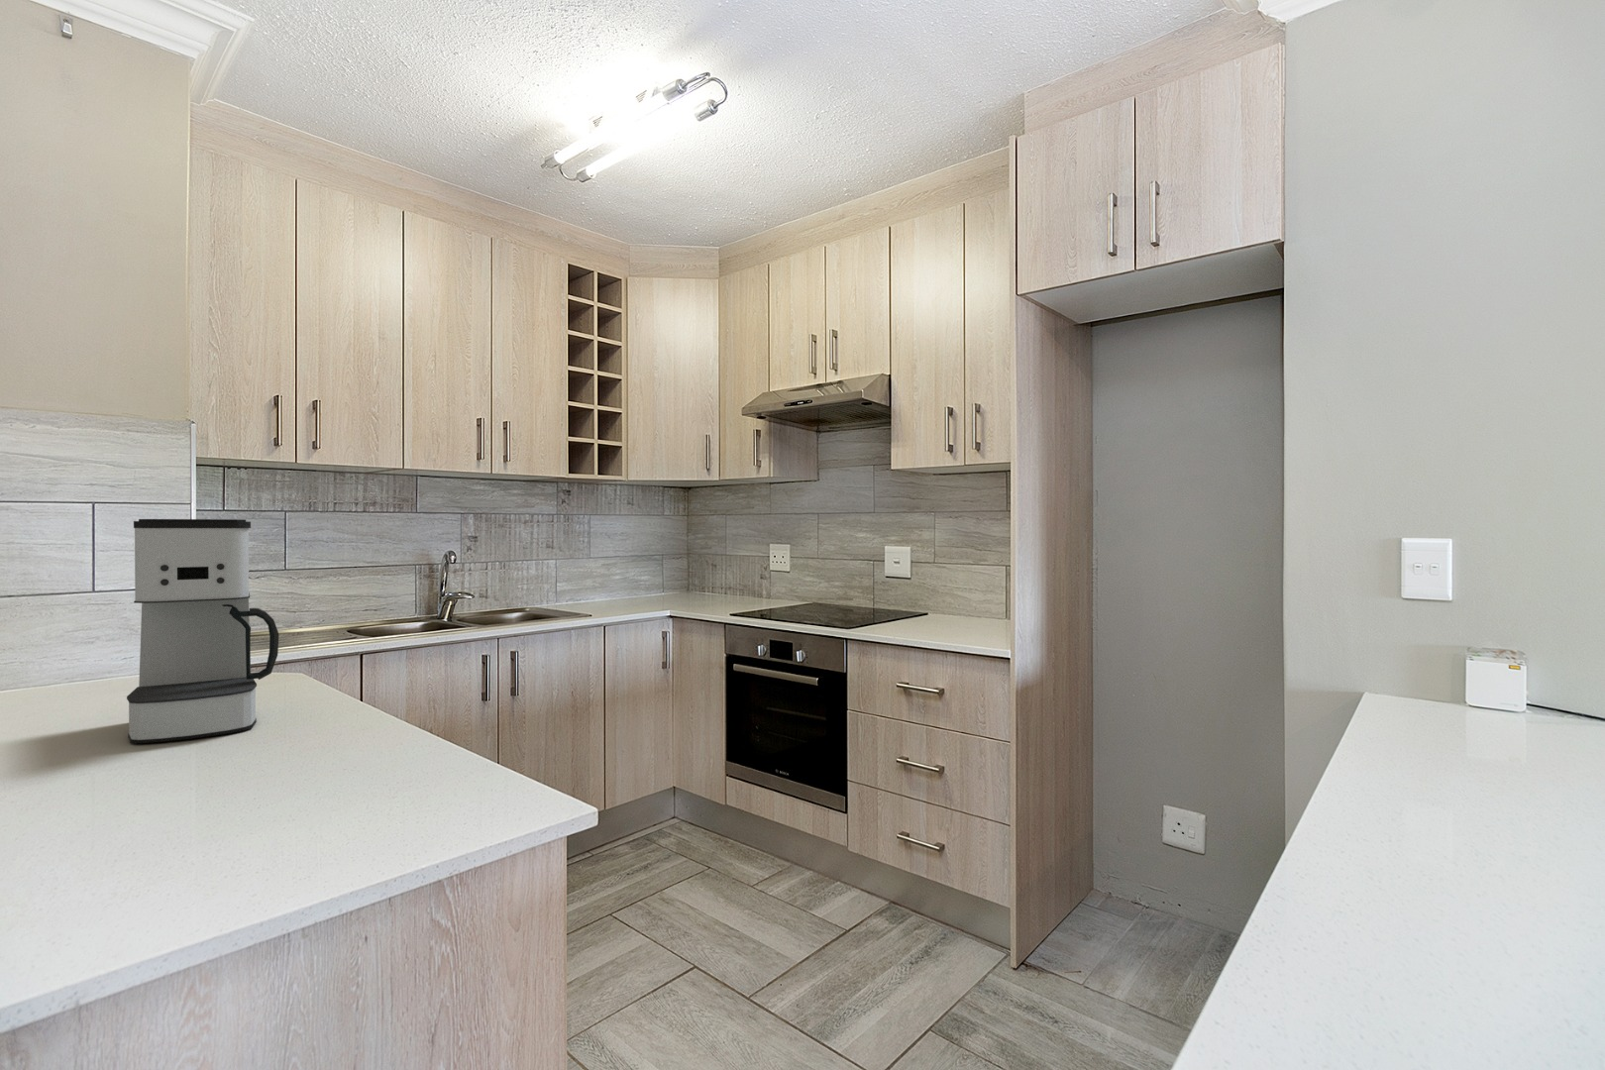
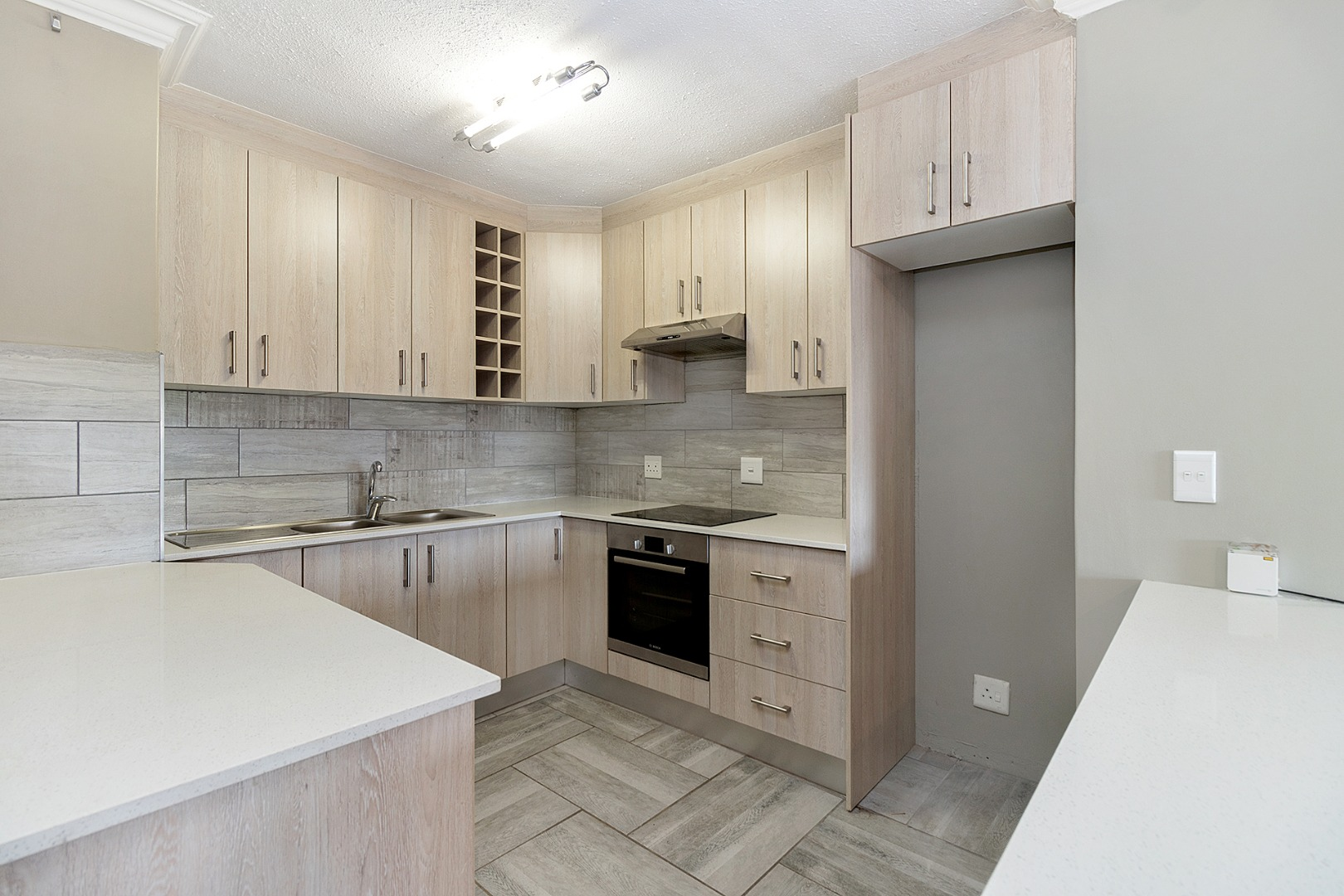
- coffee maker [125,518,279,744]
